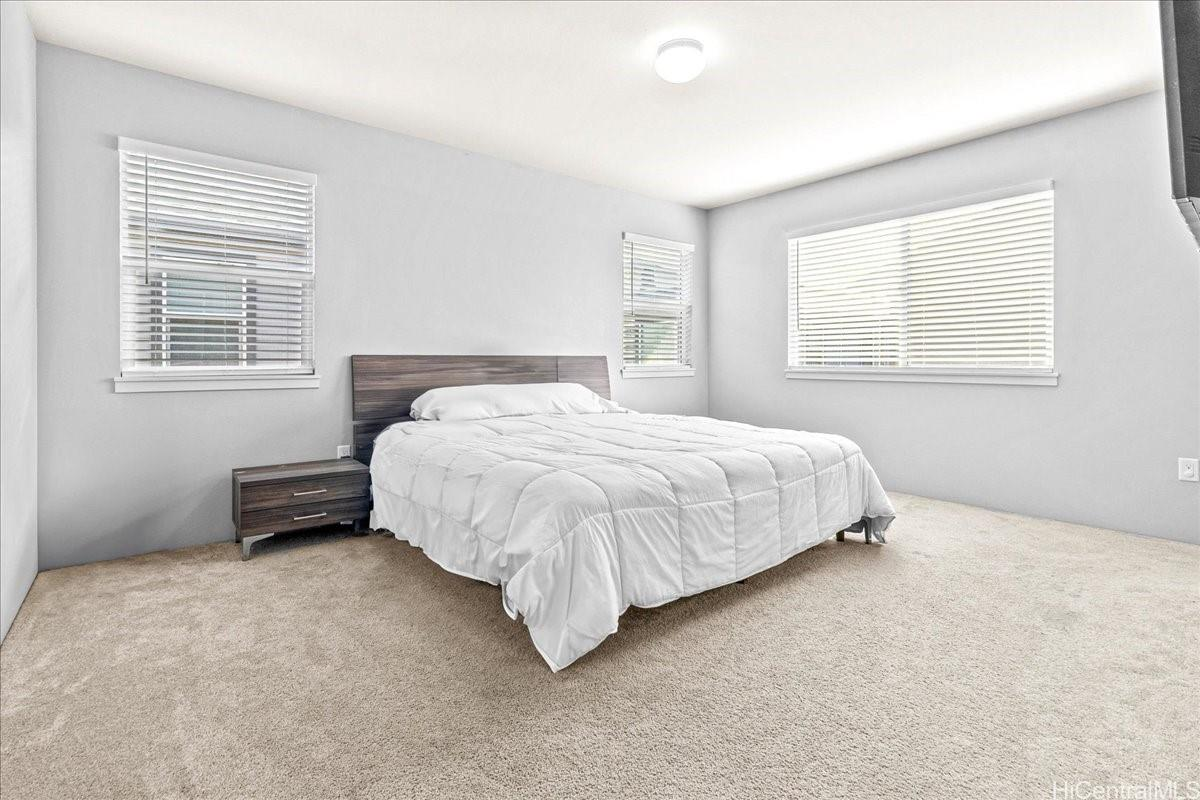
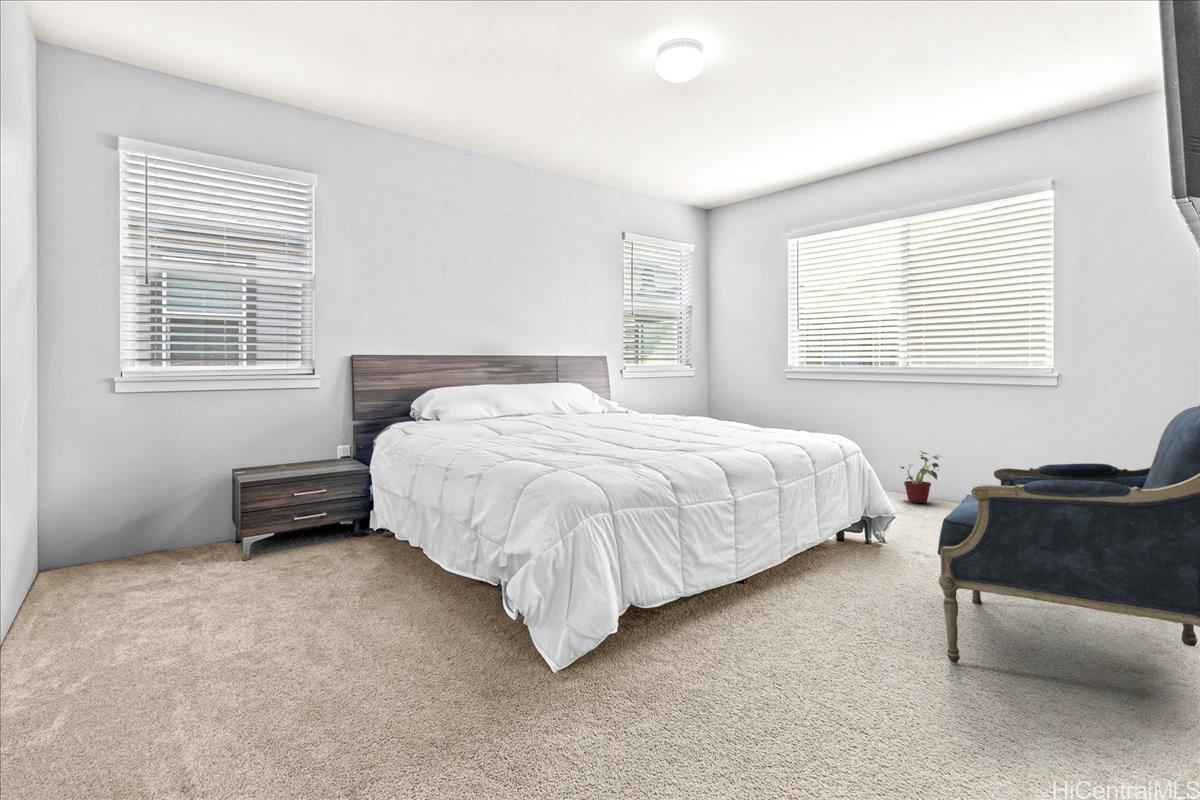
+ potted plant [899,449,944,504]
+ armchair [937,404,1200,664]
